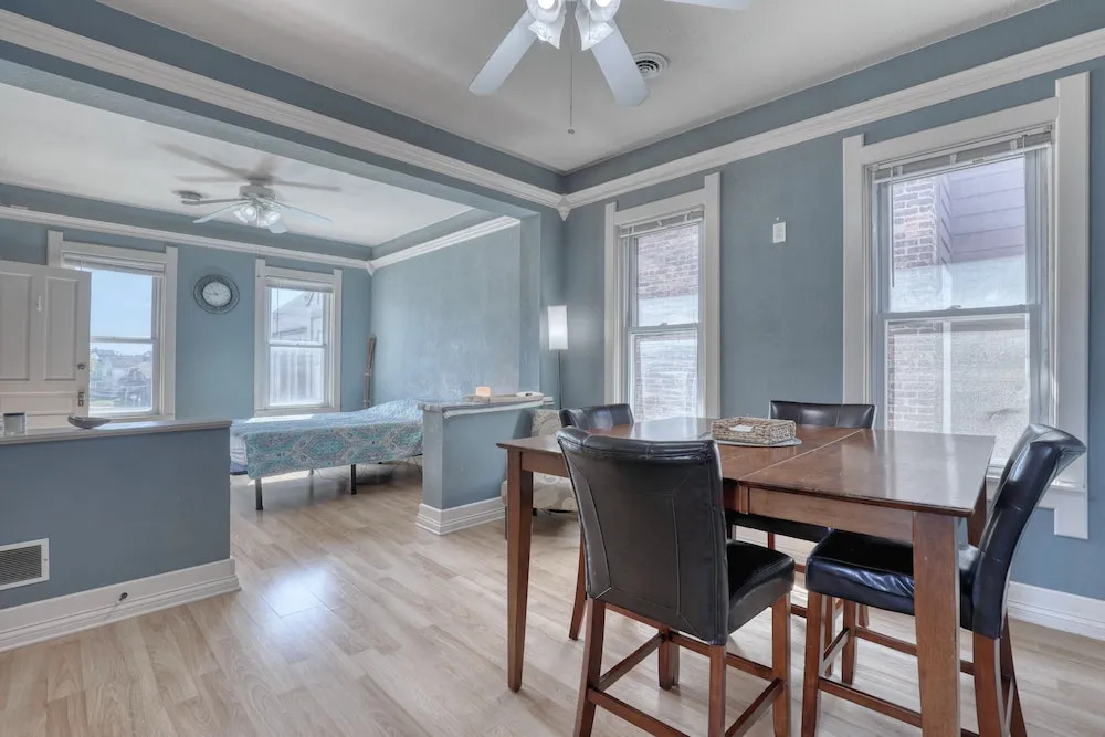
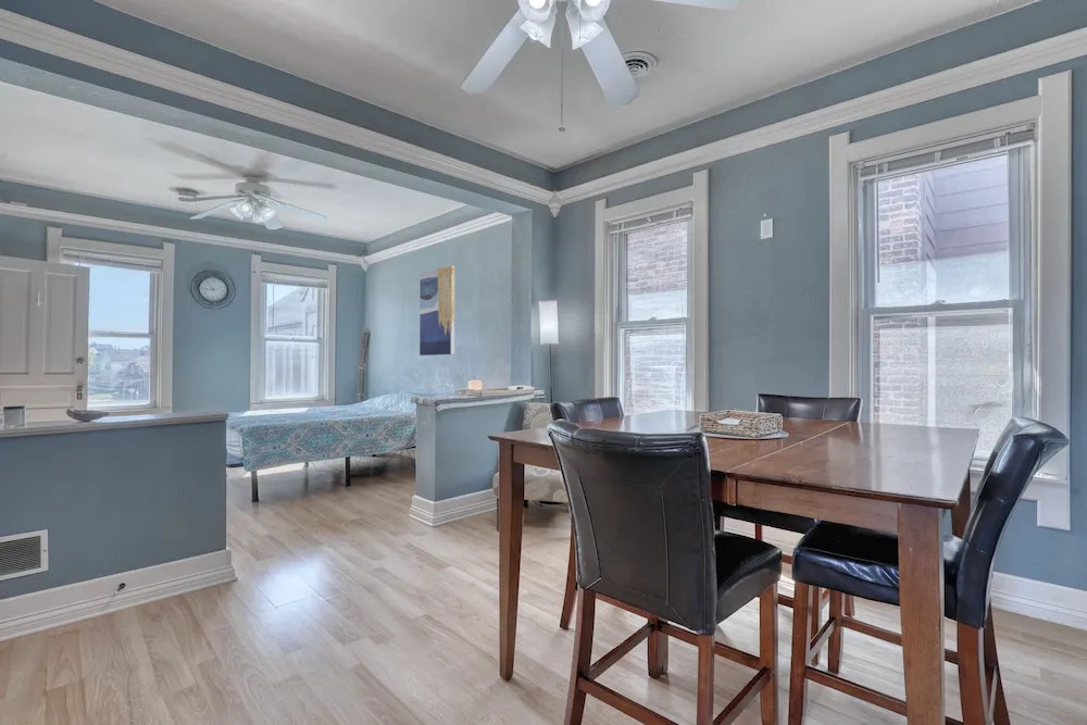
+ wall art [418,264,455,357]
